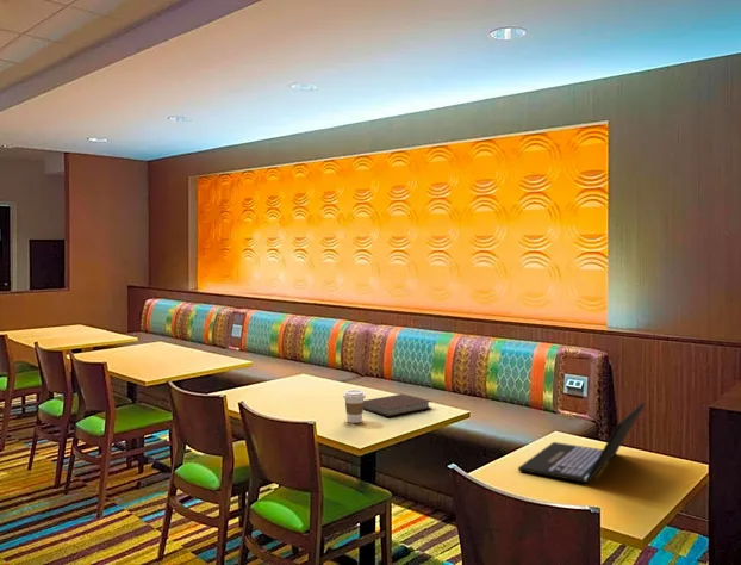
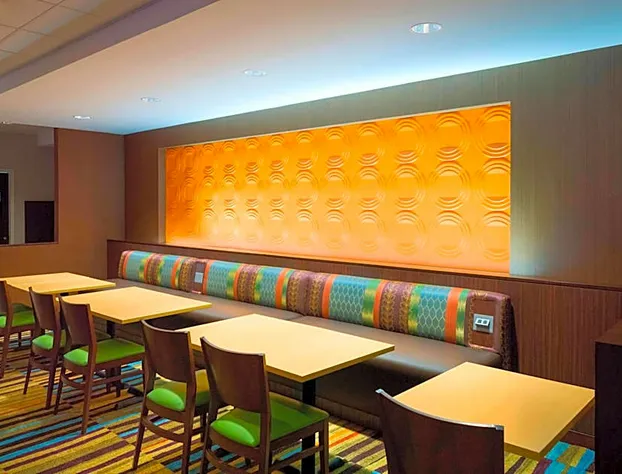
- coffee cup [342,389,367,424]
- laptop [517,402,646,483]
- notebook [363,393,434,417]
